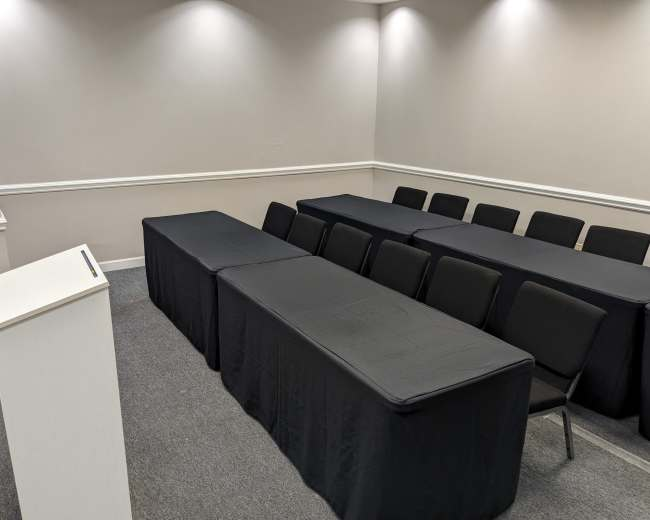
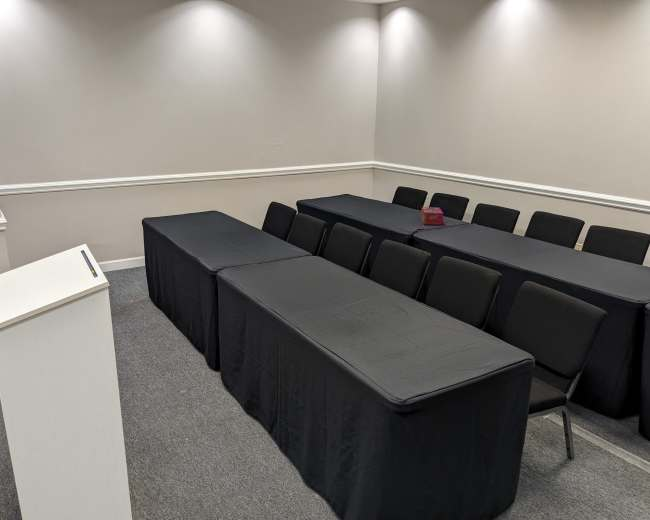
+ tissue box [420,206,444,226]
